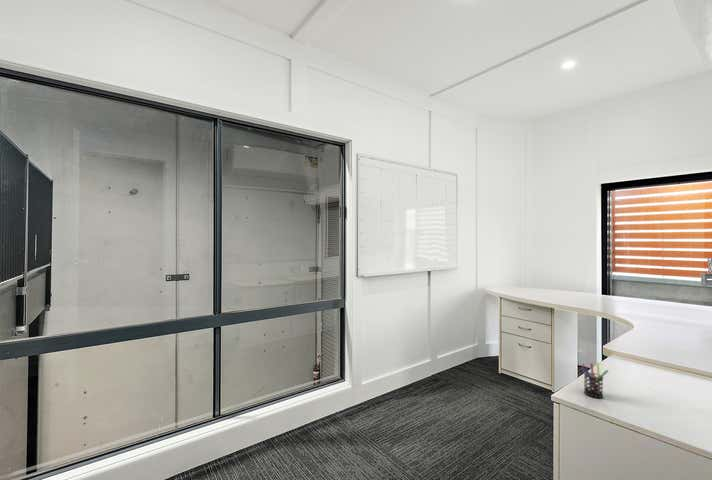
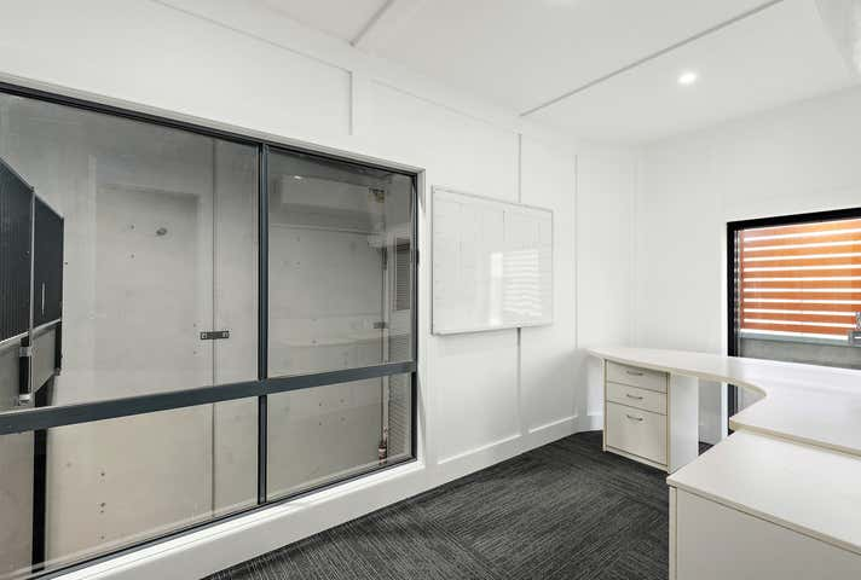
- pen holder [580,362,609,399]
